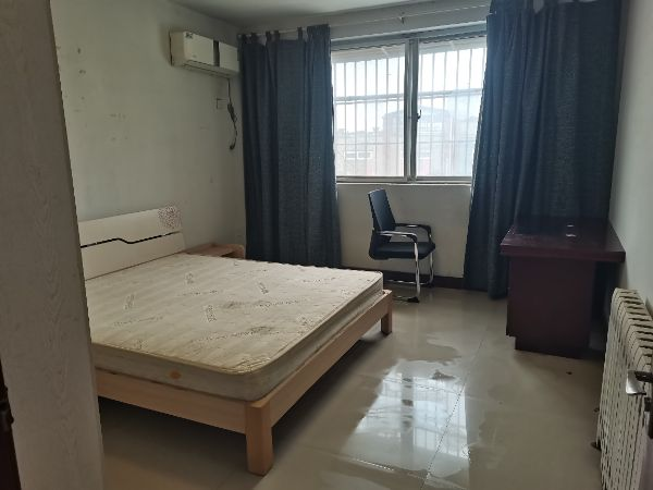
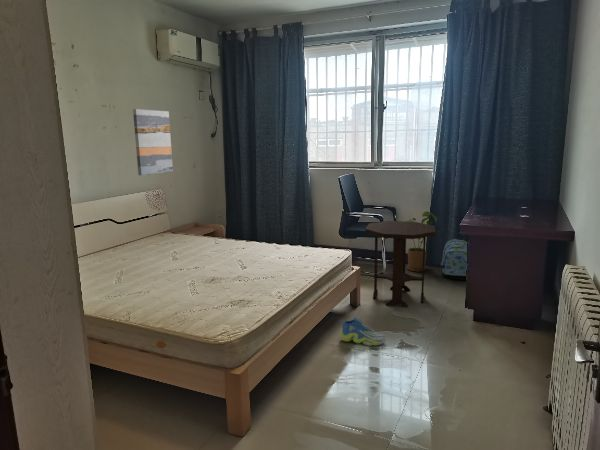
+ backpack [440,238,468,281]
+ wall art [132,108,174,176]
+ side table [364,220,436,308]
+ house plant [405,210,438,273]
+ sneaker [339,316,387,347]
